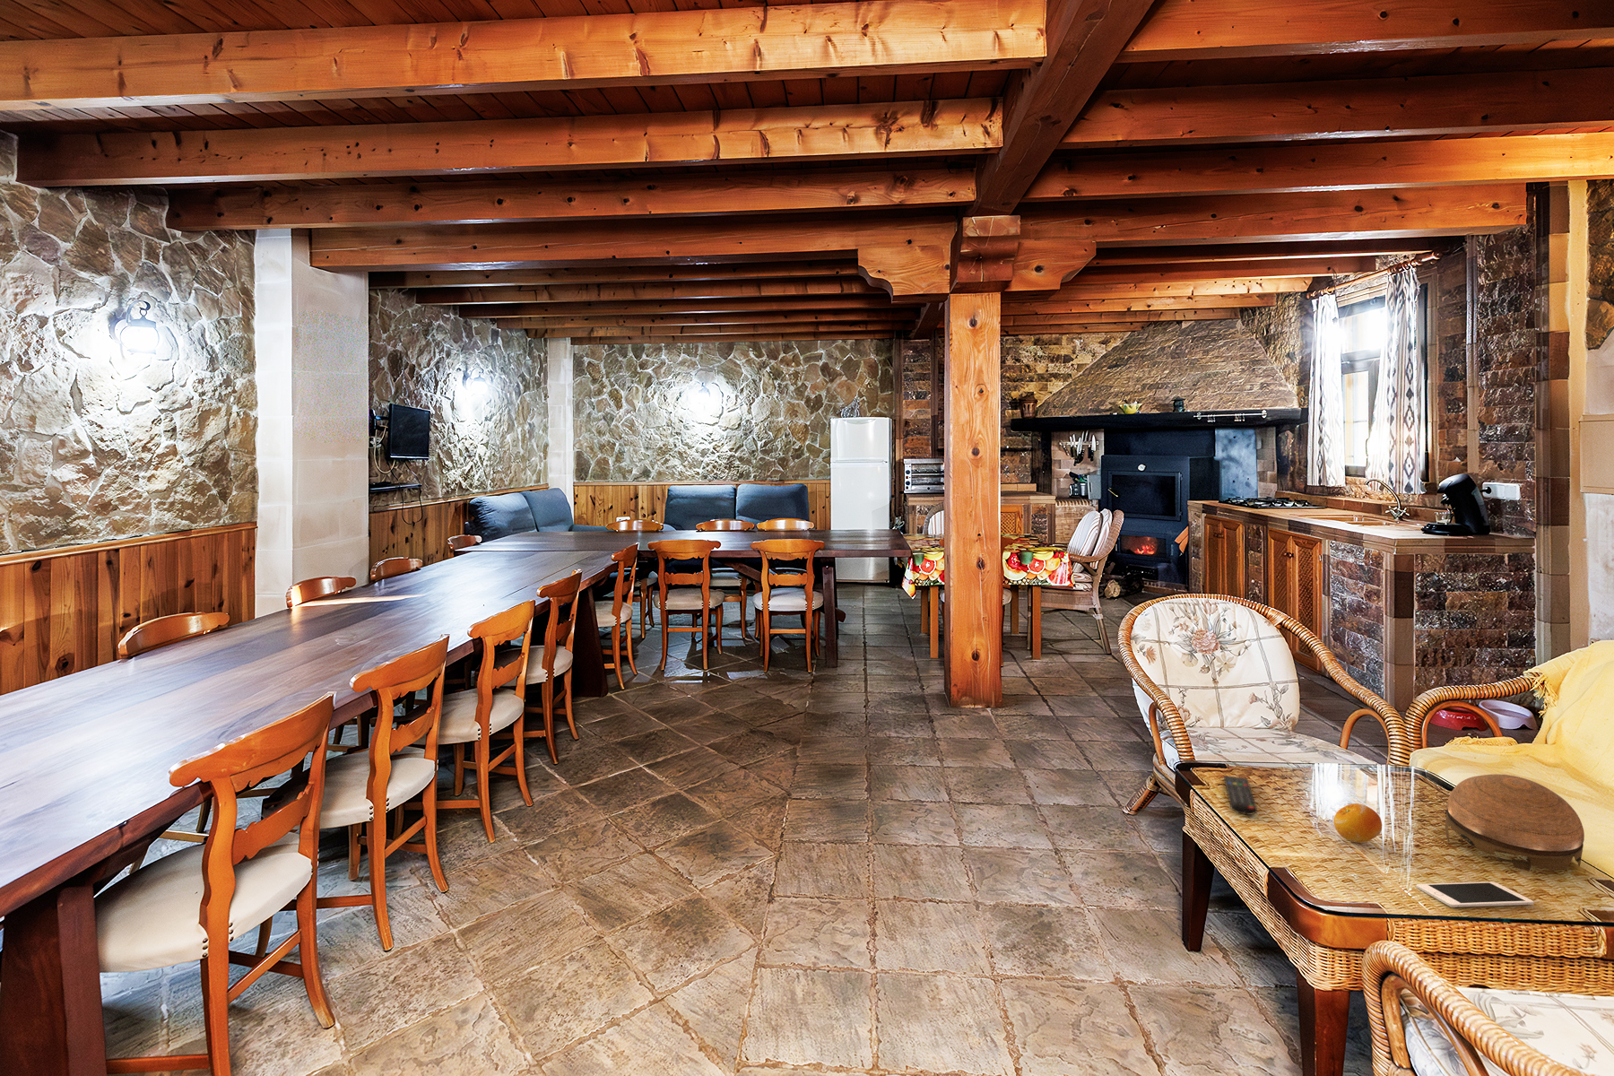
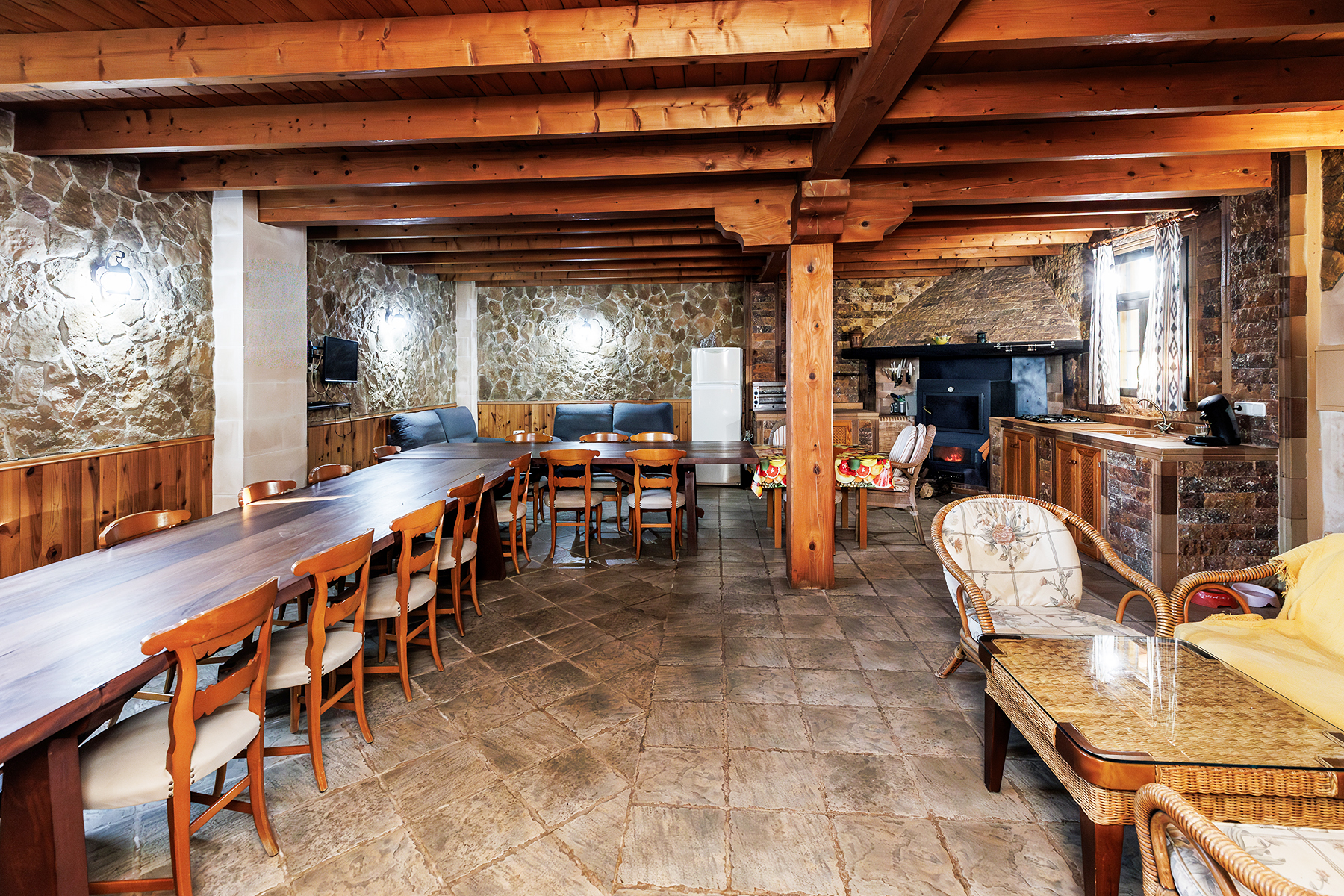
- remote control [1223,775,1259,815]
- decorative bowl [1443,773,1585,873]
- fruit [1333,802,1382,844]
- cell phone [1416,880,1535,908]
